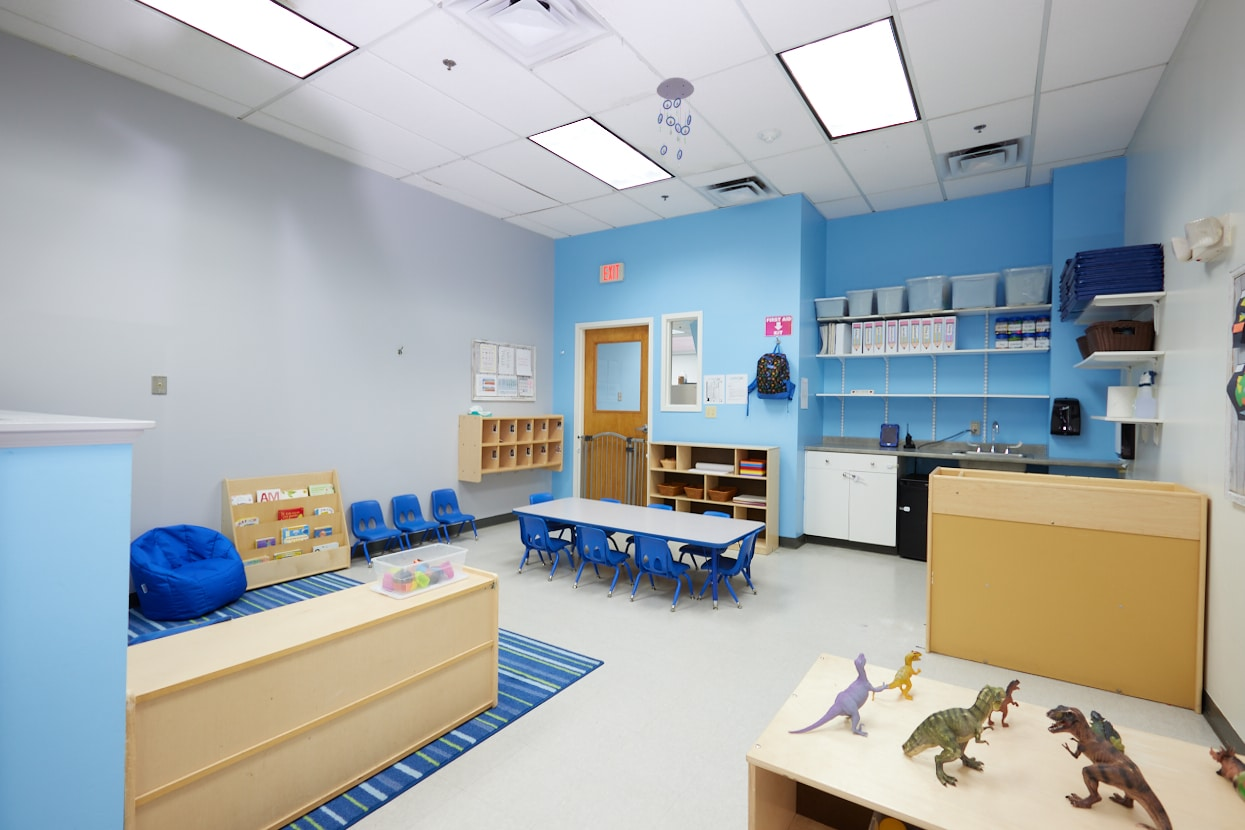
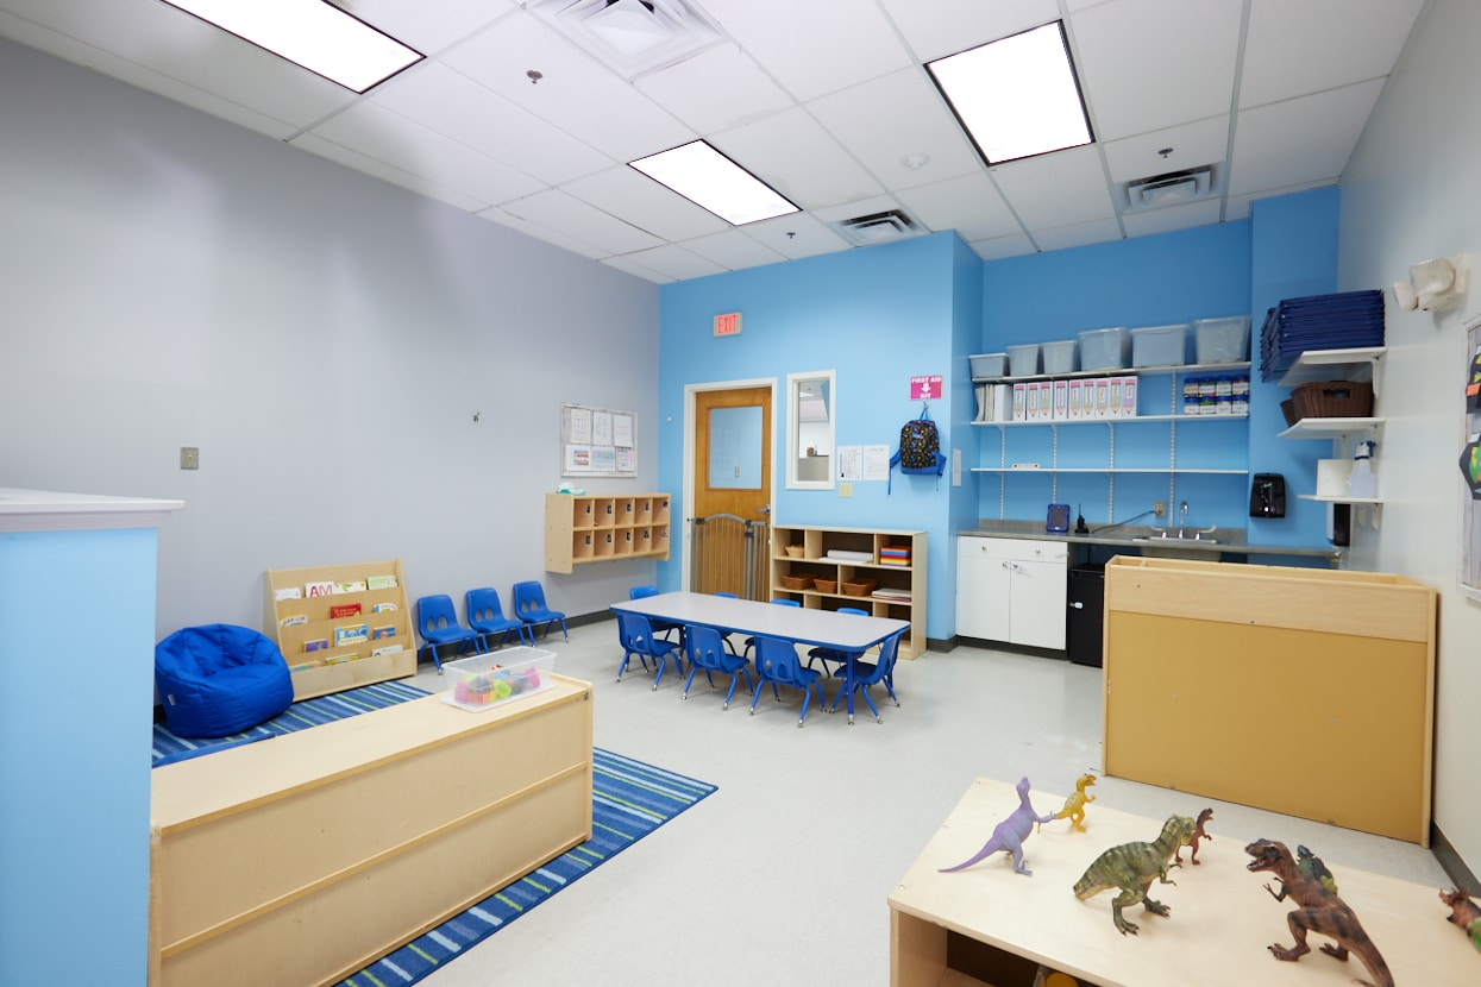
- ceiling mobile [656,77,695,169]
